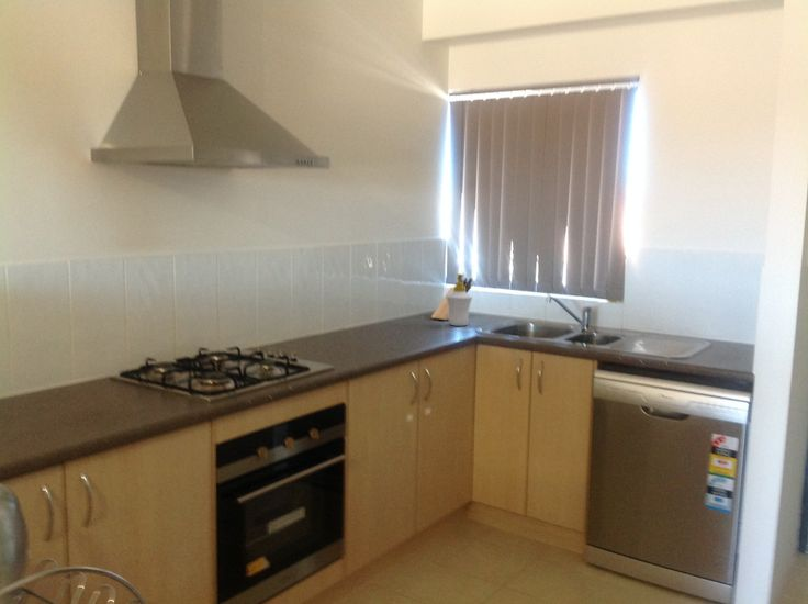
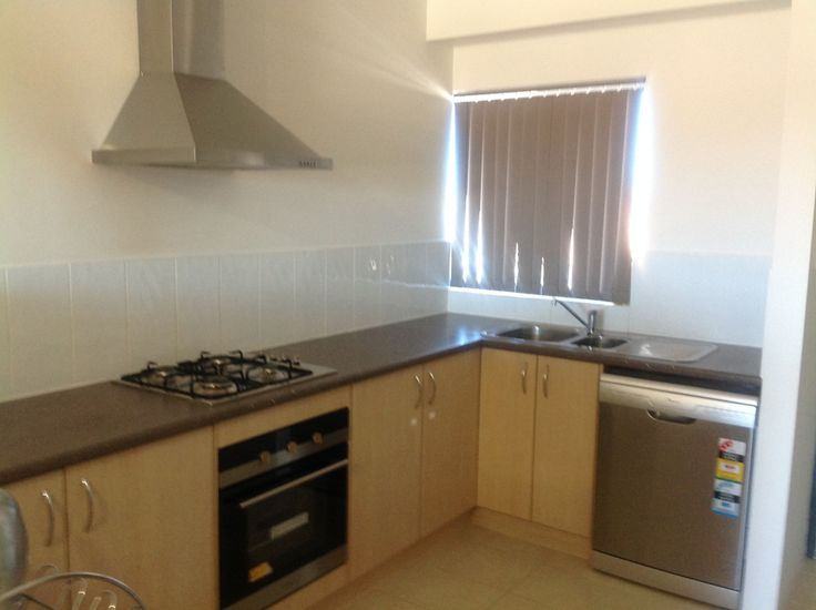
- soap bottle [446,272,473,327]
- knife block [430,277,473,321]
